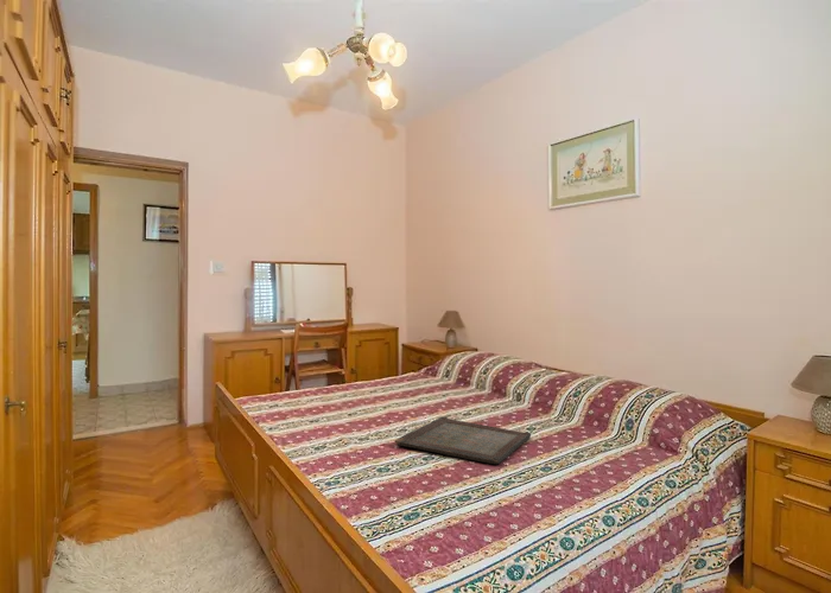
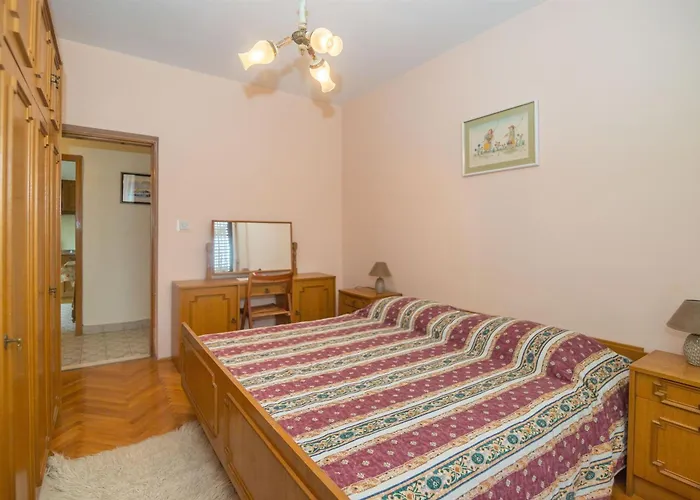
- serving tray [394,416,532,465]
